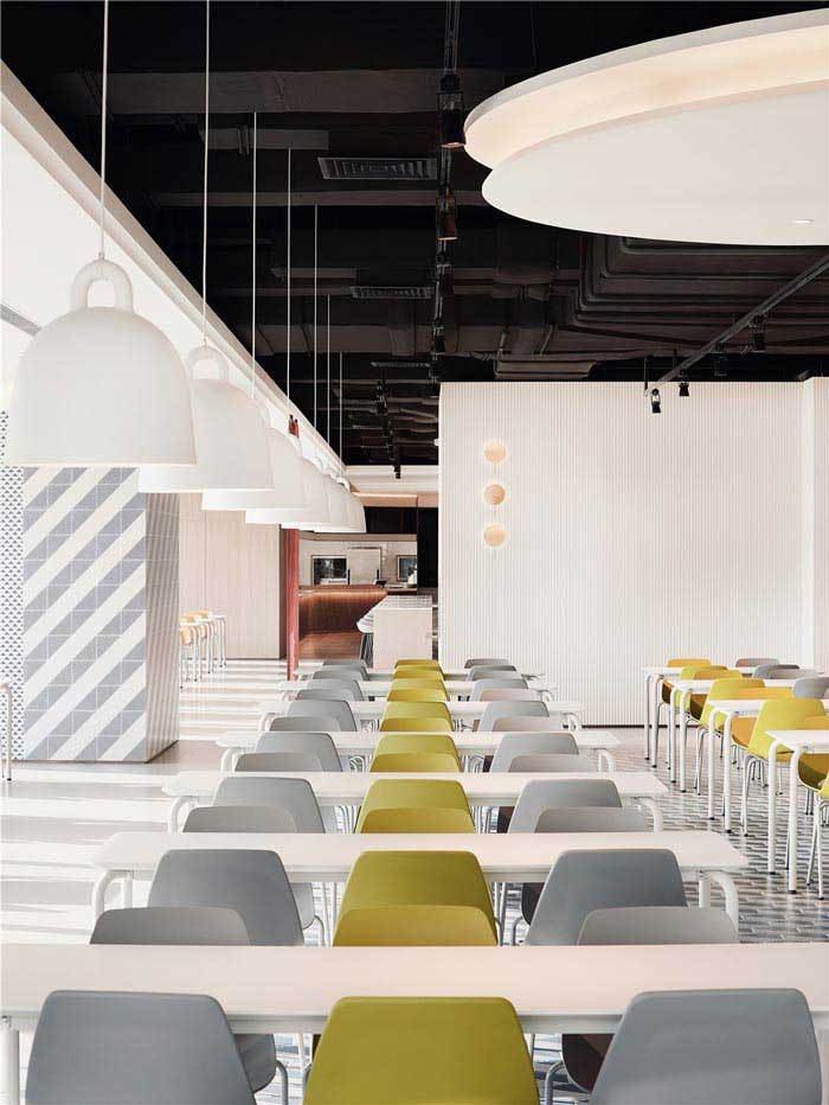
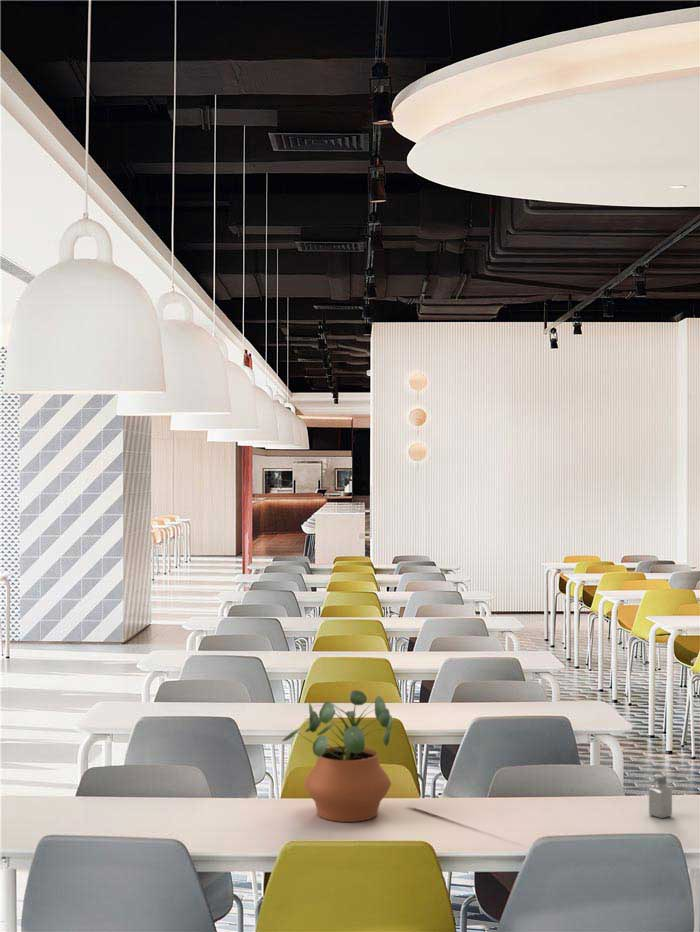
+ saltshaker [648,773,673,819]
+ potted plant [281,689,393,823]
